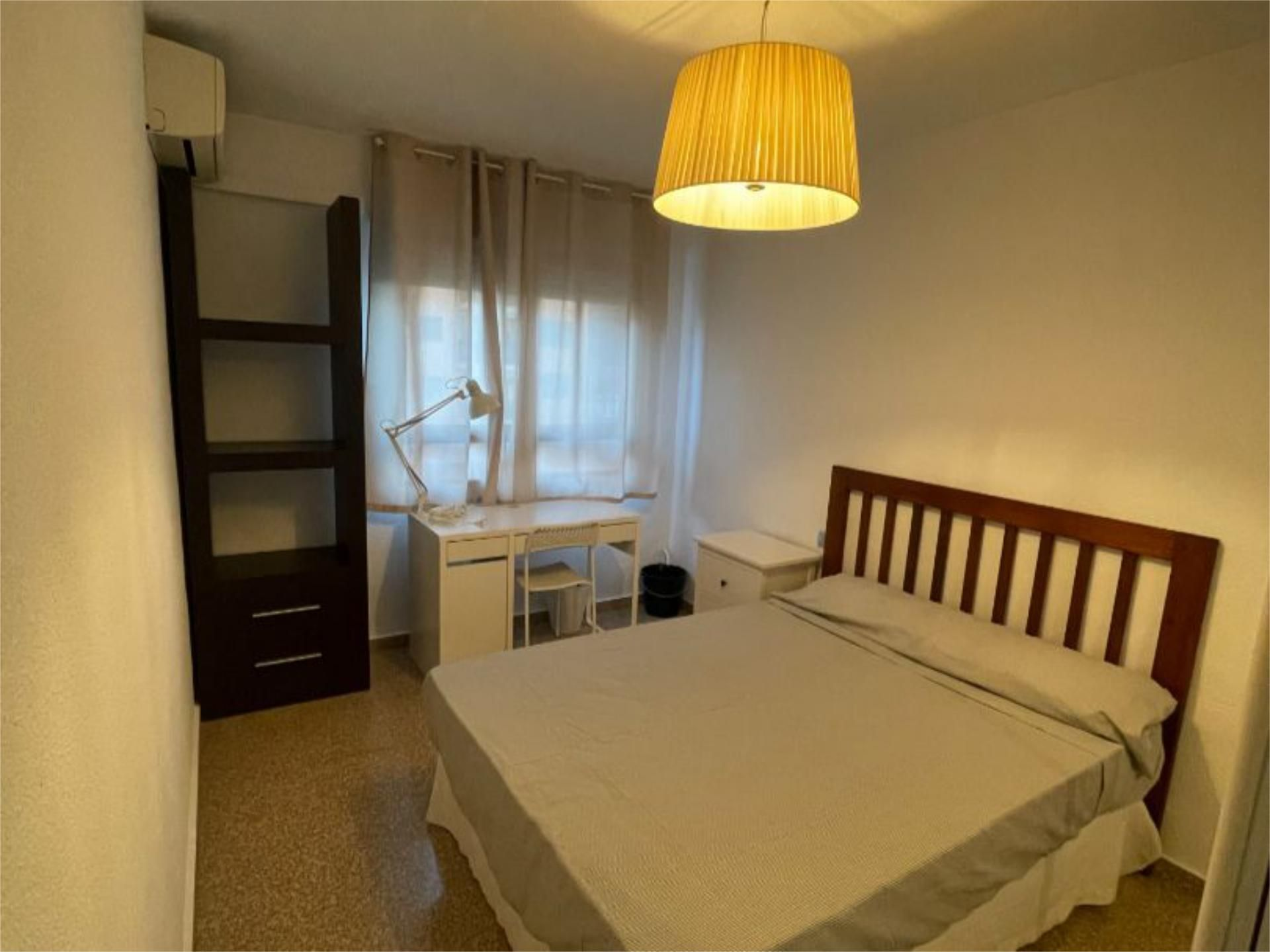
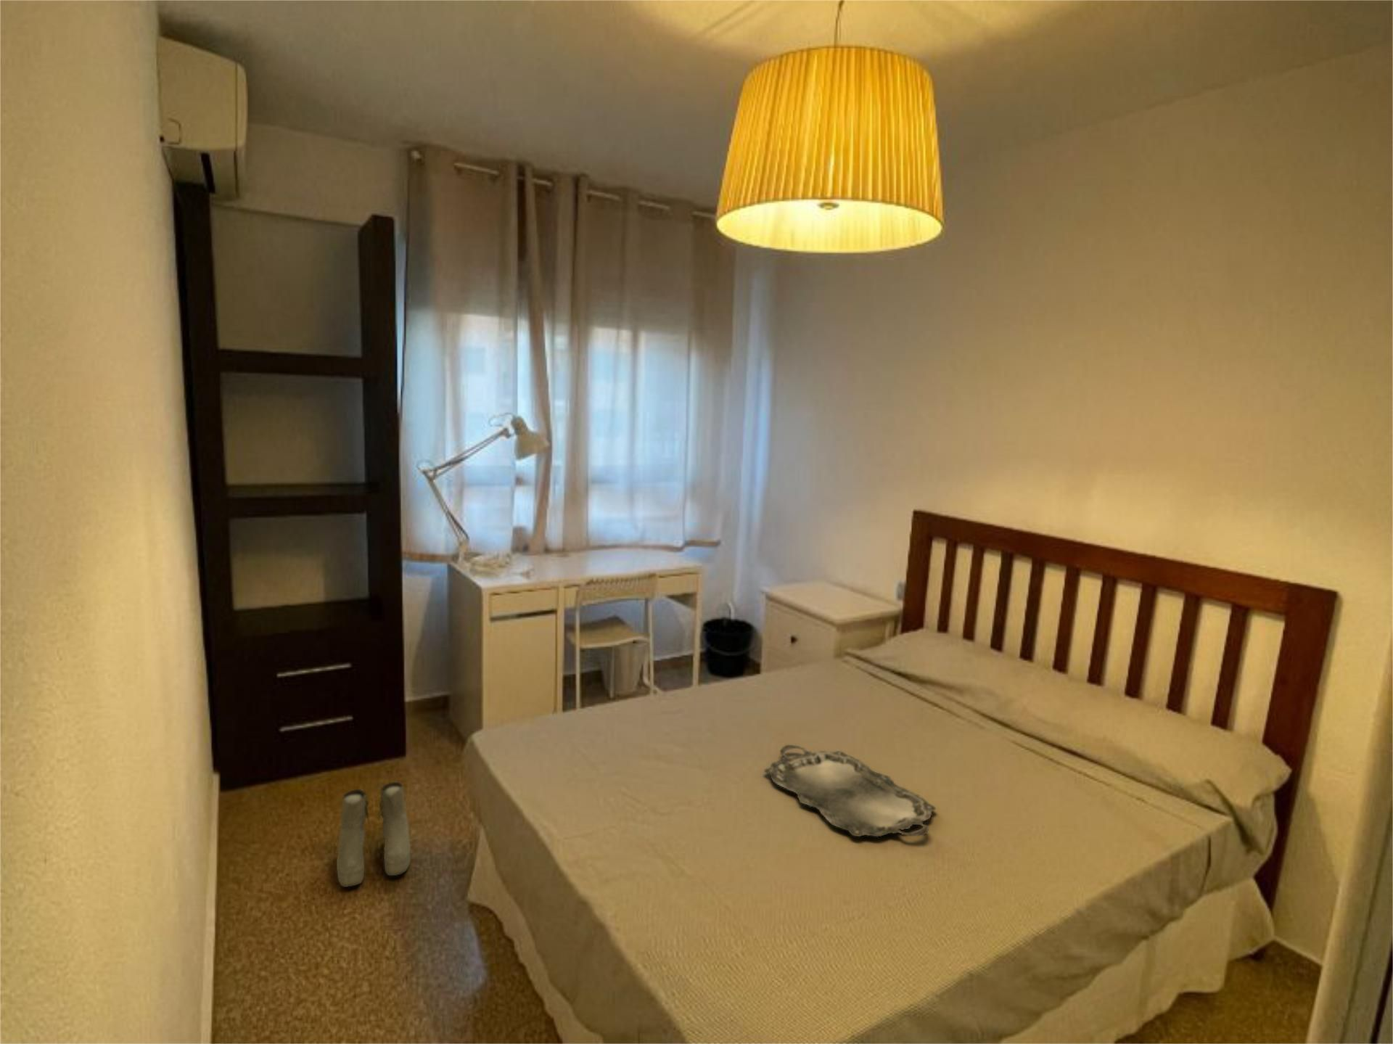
+ serving tray [763,745,937,838]
+ boots [336,782,411,888]
